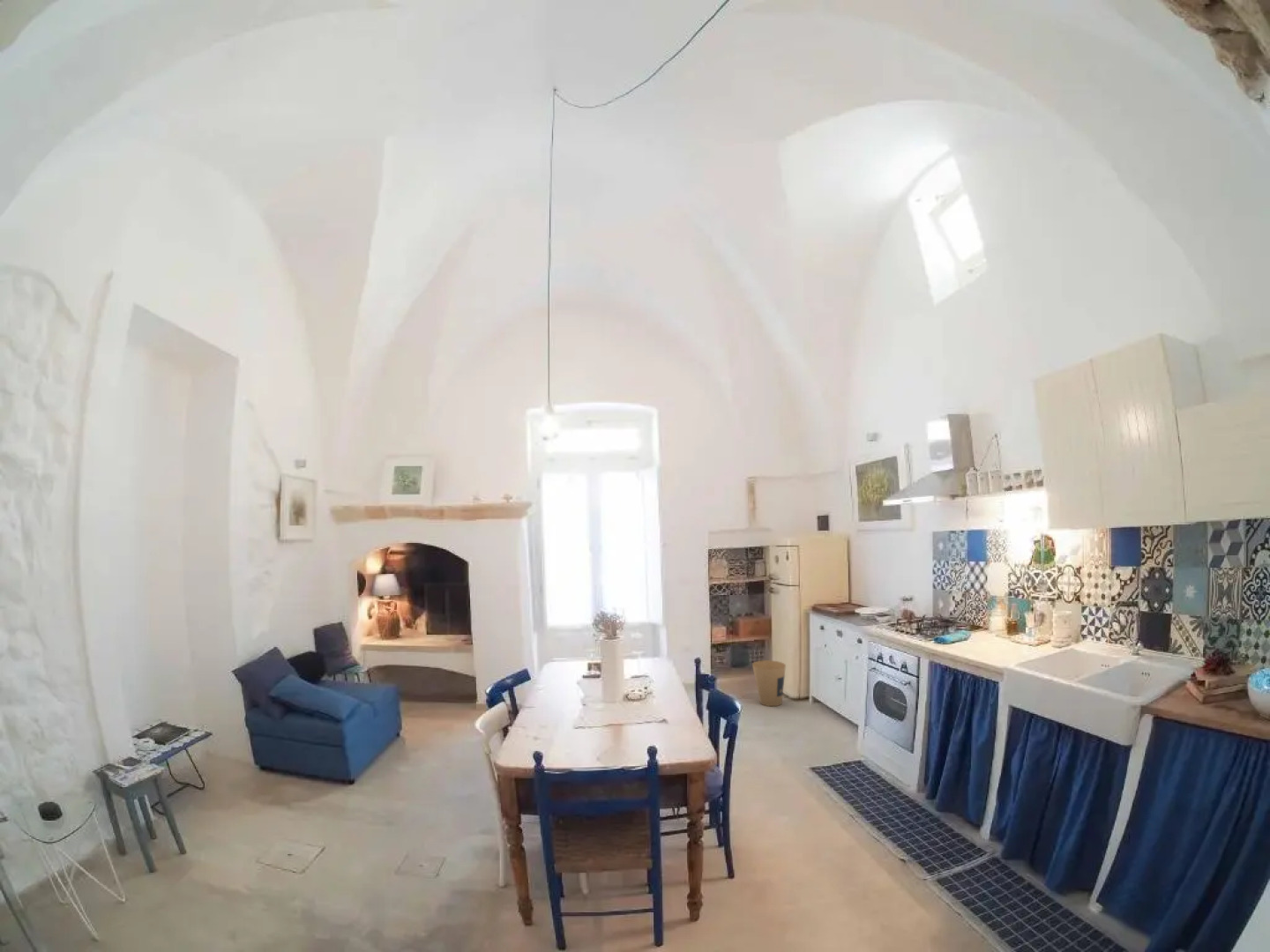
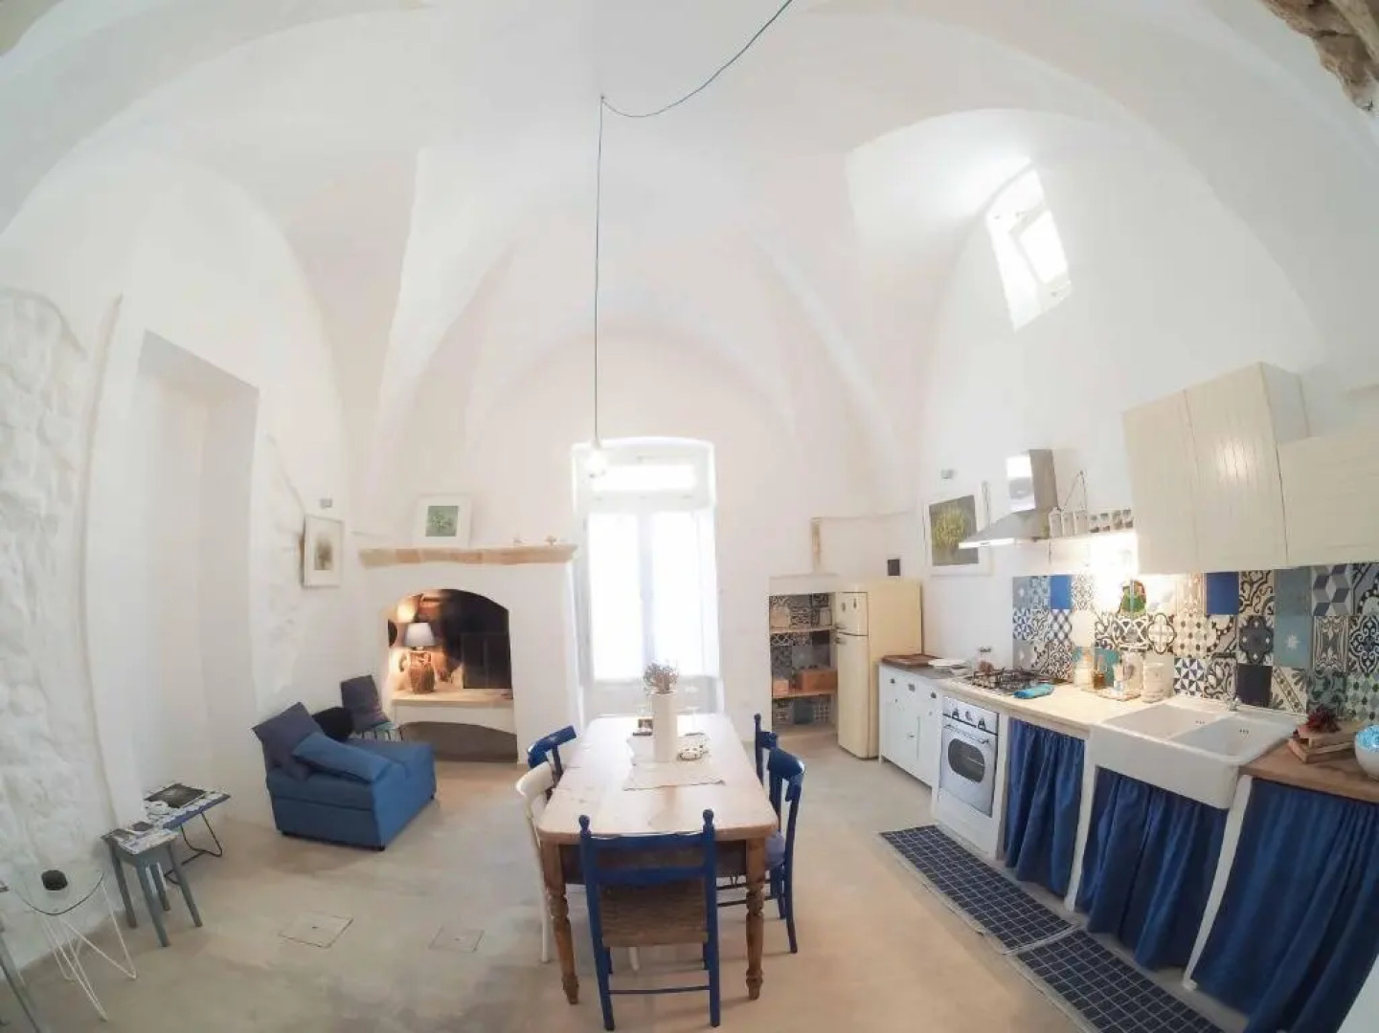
- trash can [751,659,787,707]
